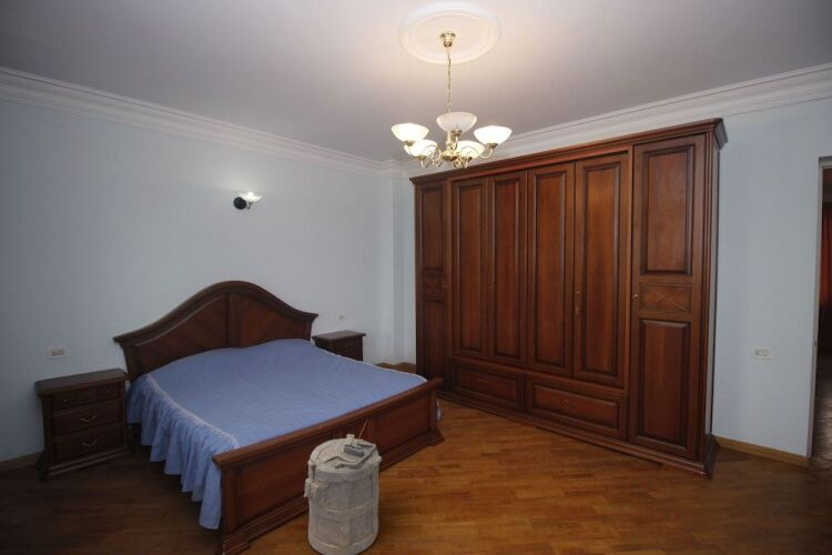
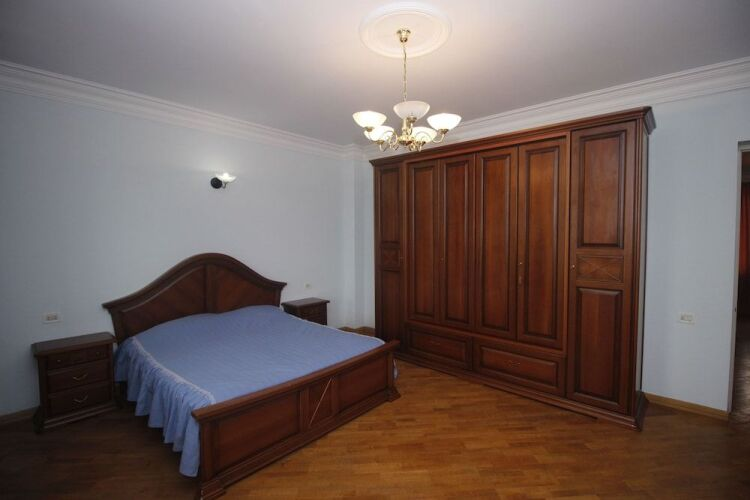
- laundry hamper [303,433,383,555]
